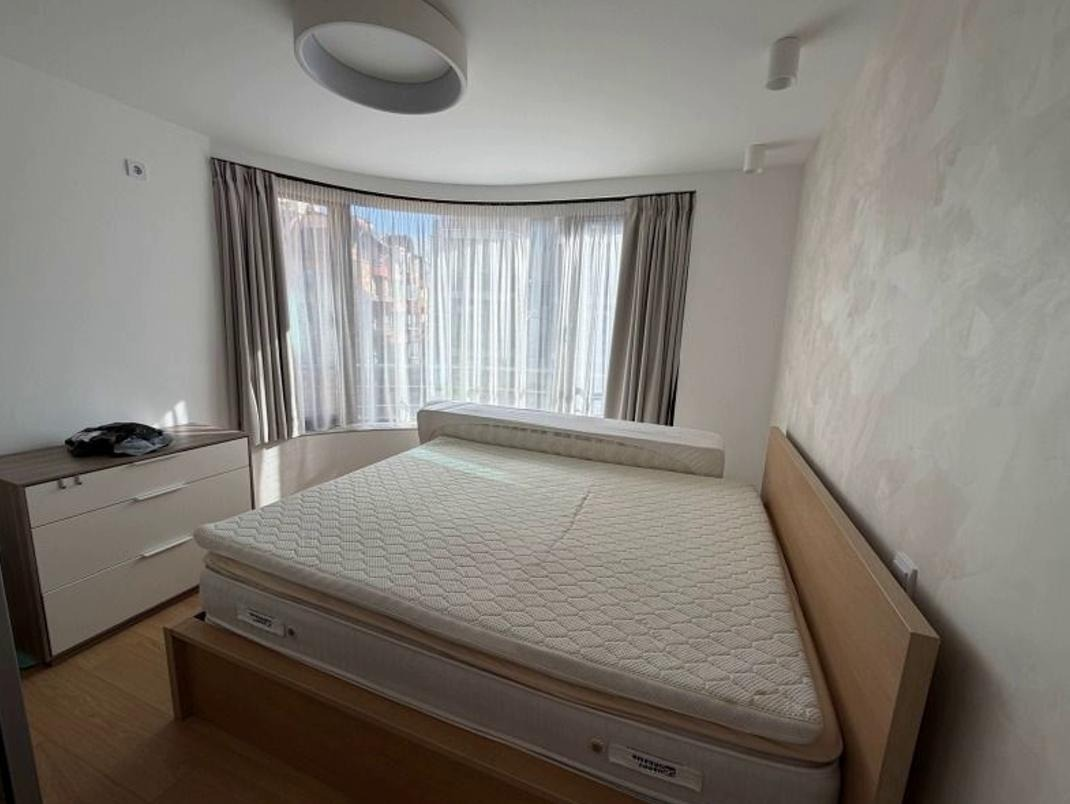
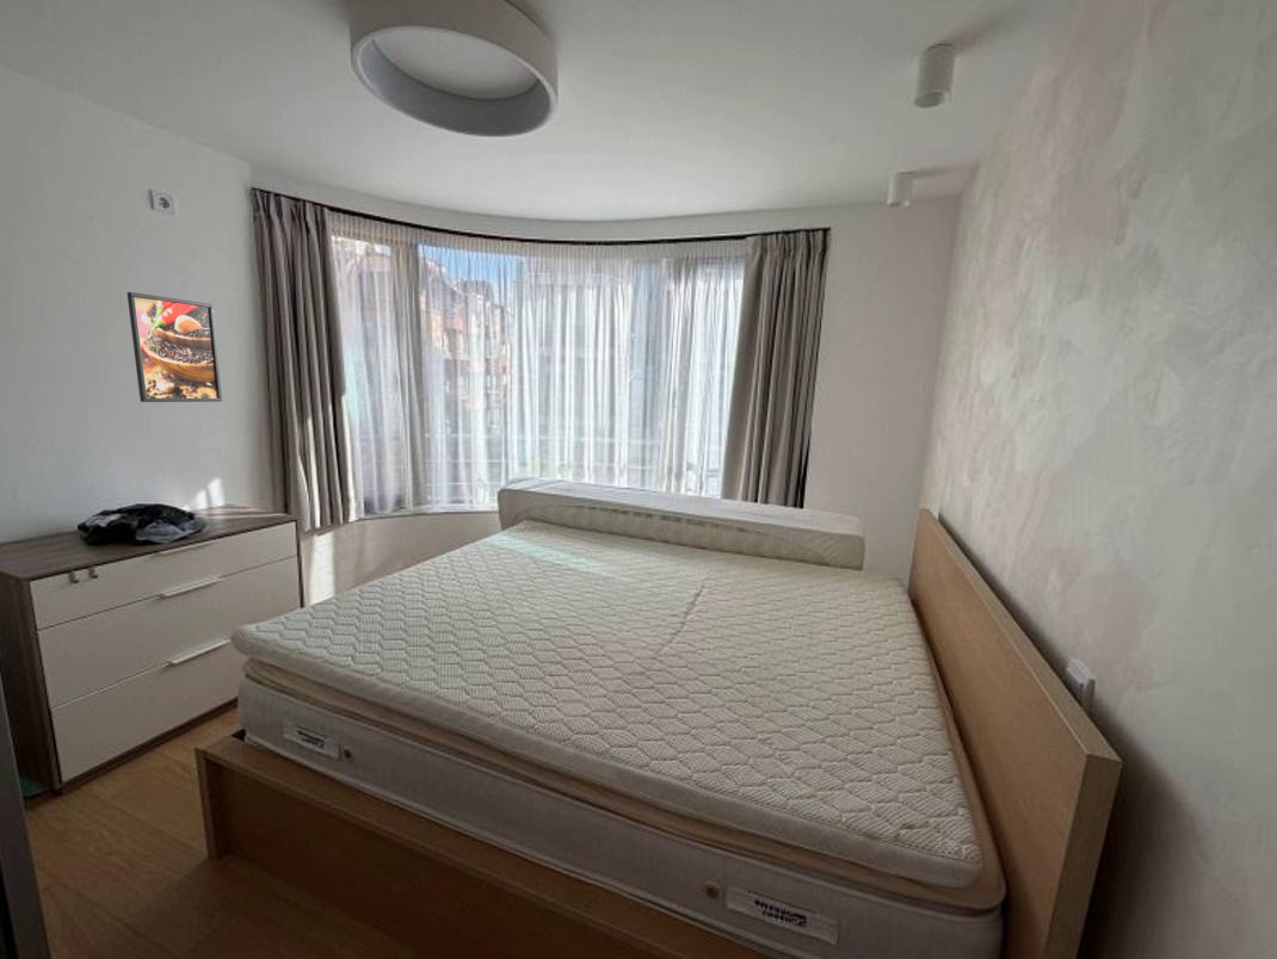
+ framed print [125,291,223,403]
